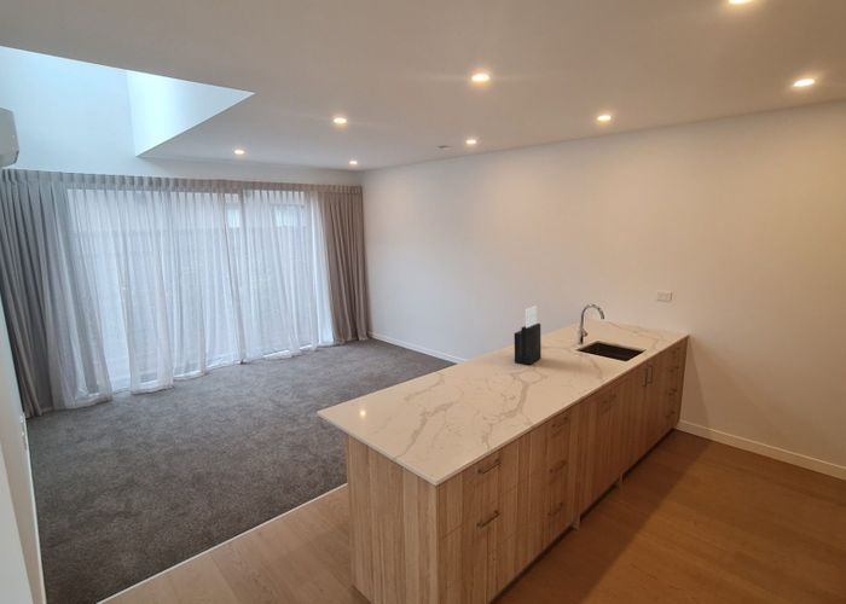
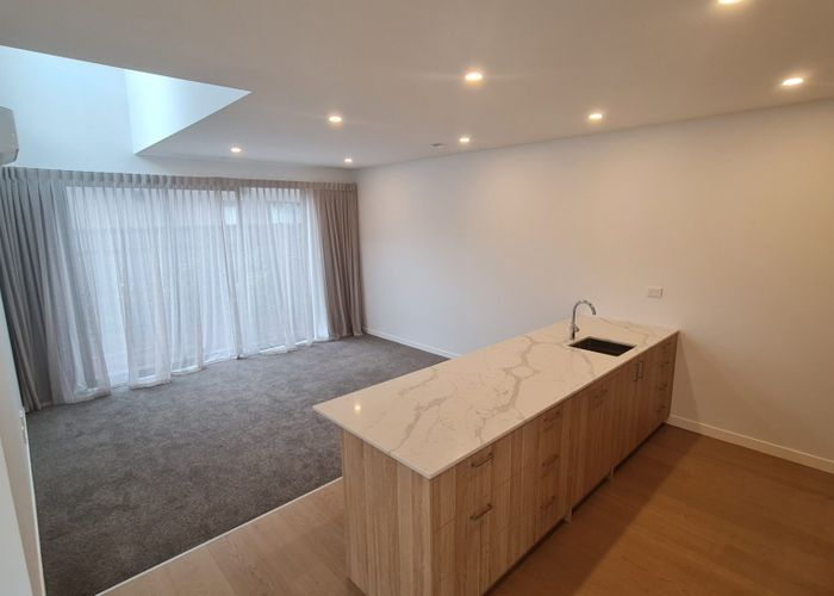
- knife block [514,304,543,366]
